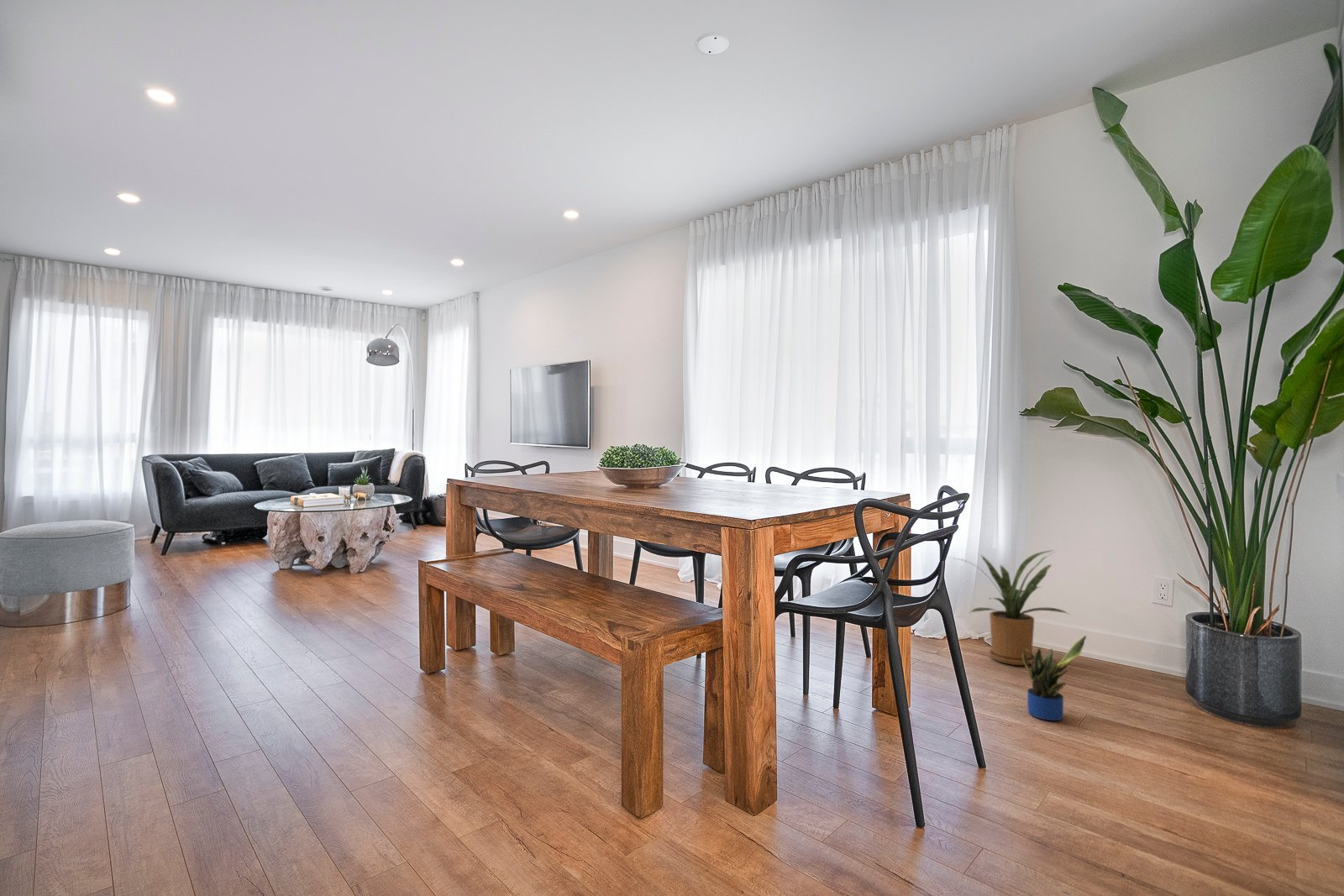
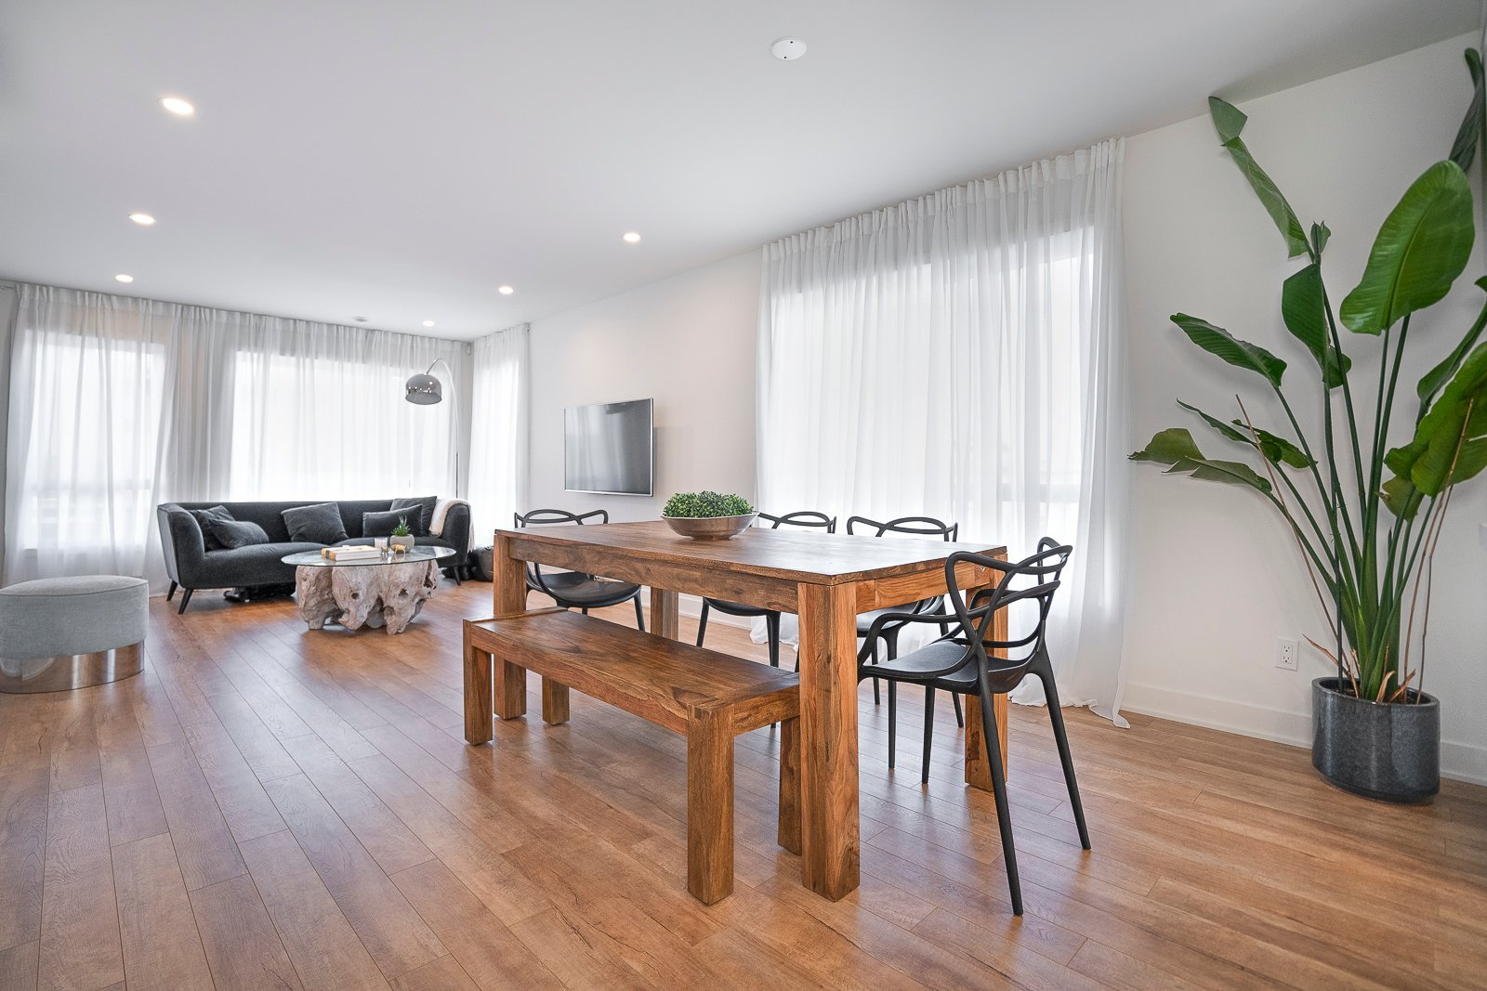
- house plant [954,549,1072,666]
- potted plant [1022,635,1088,721]
